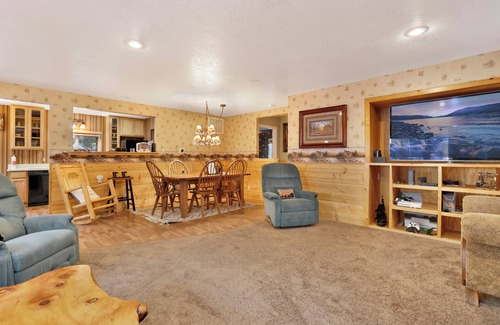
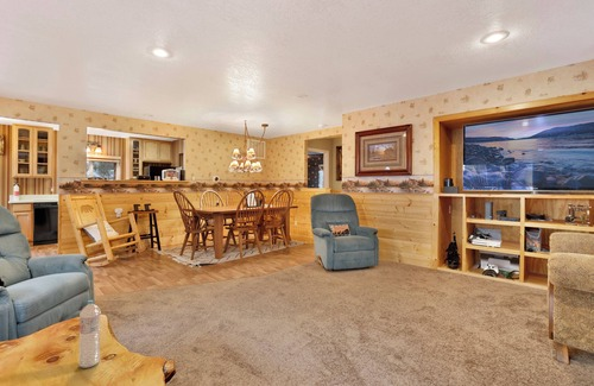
+ water bottle [78,299,102,369]
